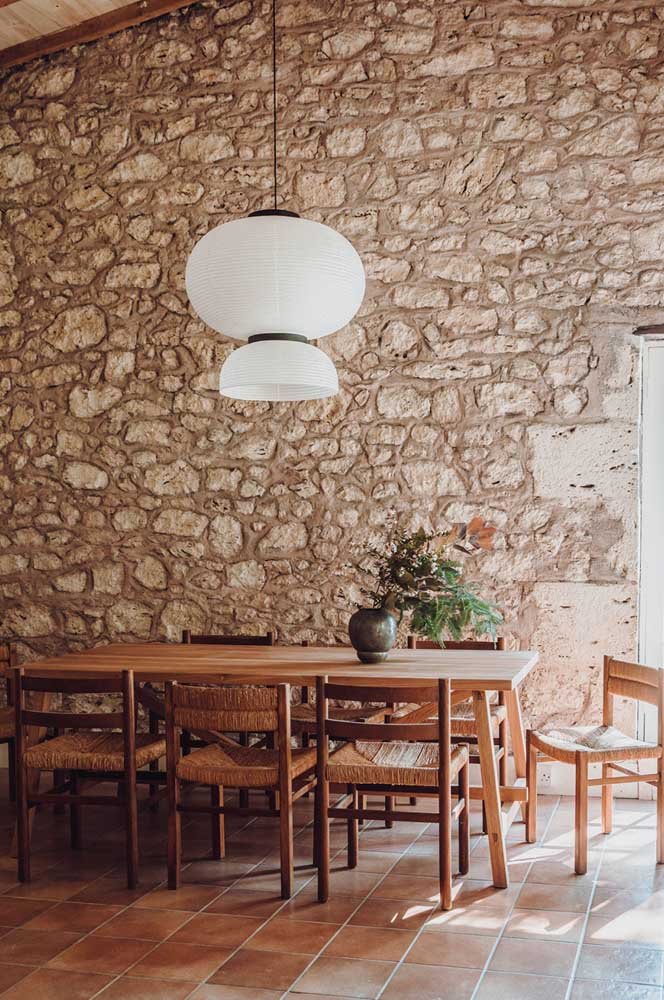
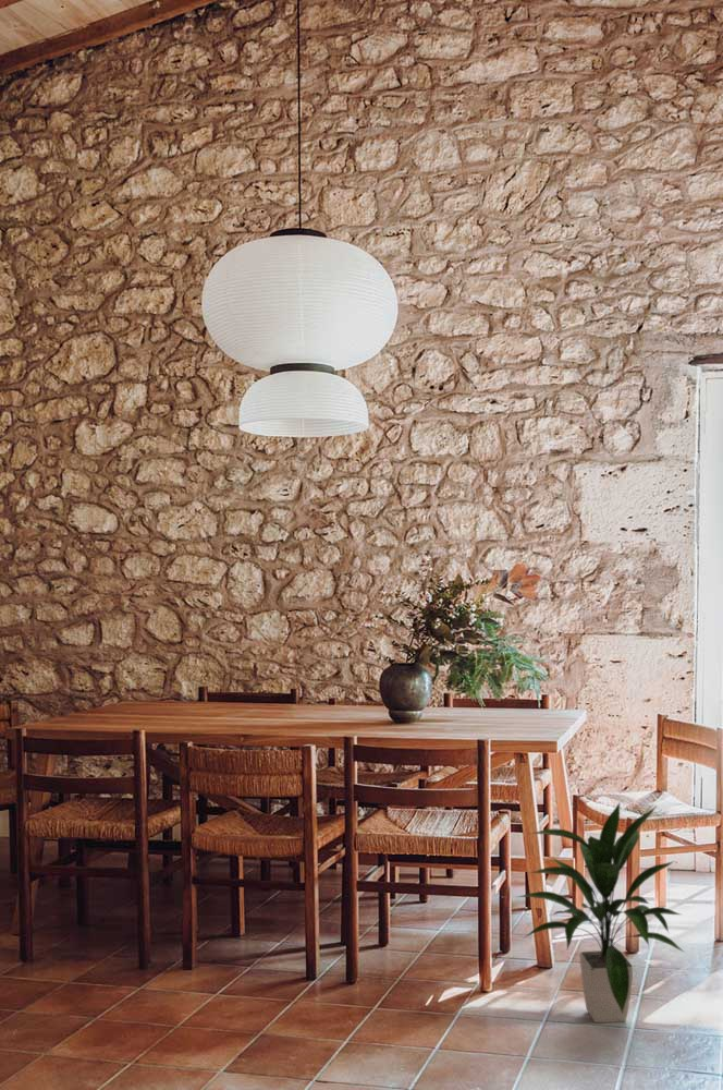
+ indoor plant [516,802,685,1024]
